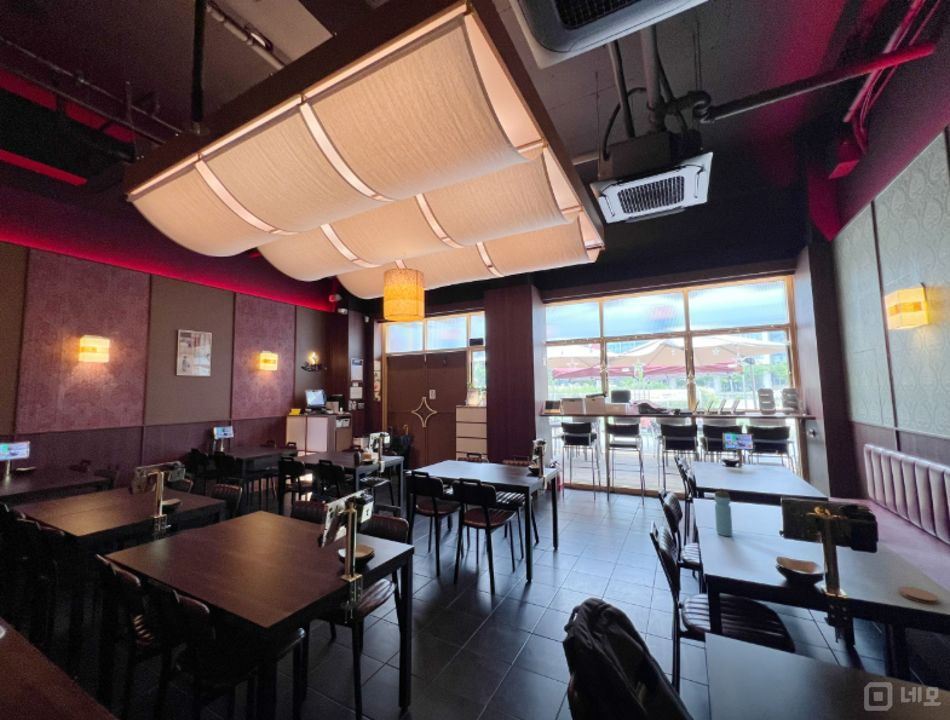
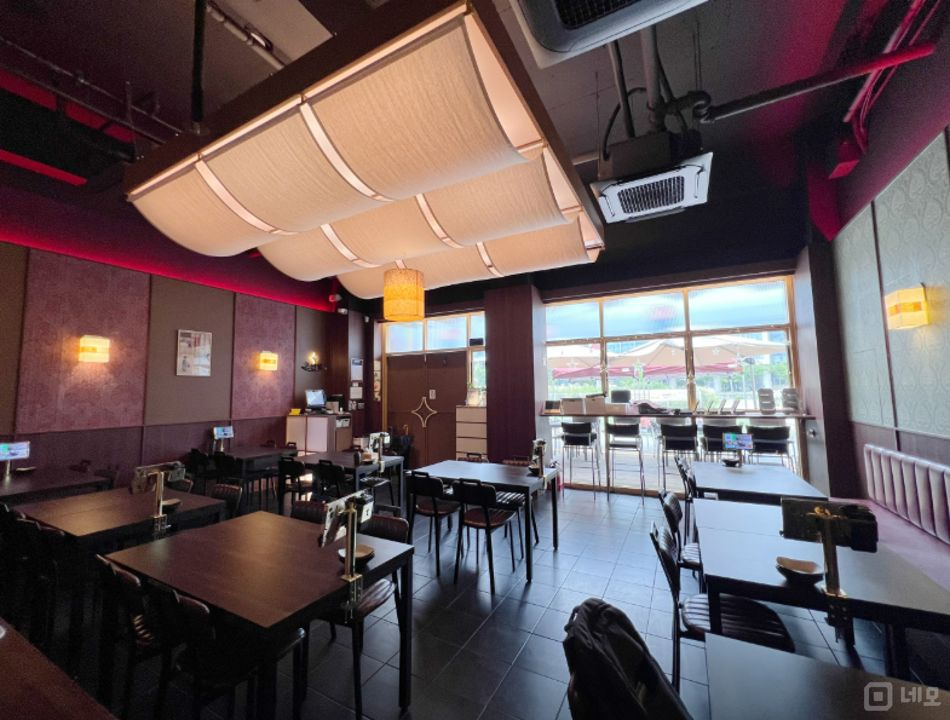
- coaster [898,585,940,605]
- water bottle [713,488,733,537]
